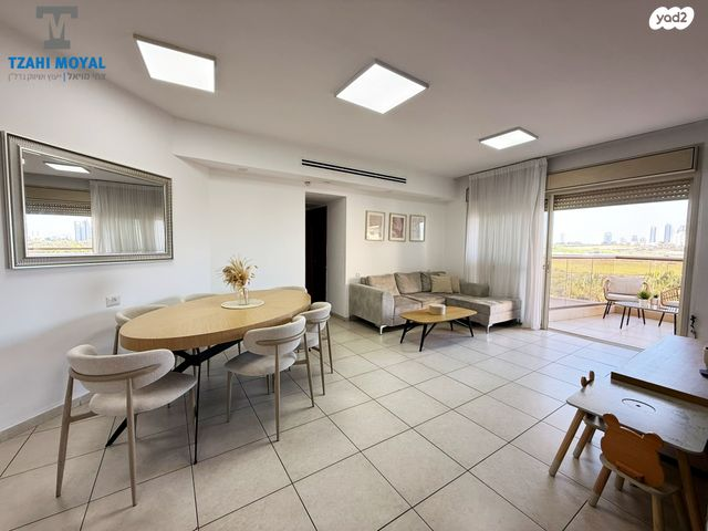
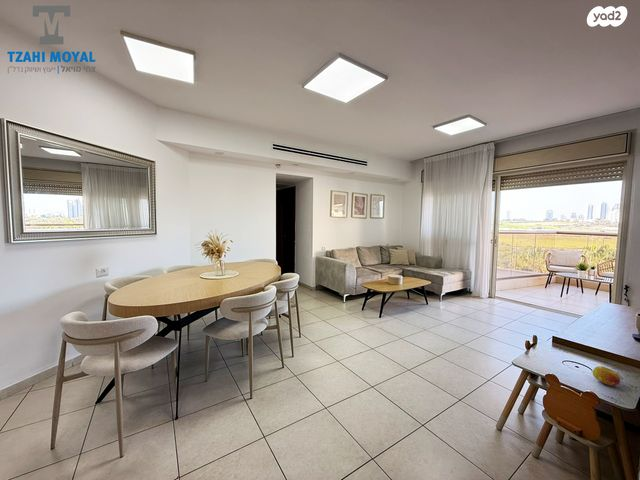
+ fruit [592,365,621,387]
